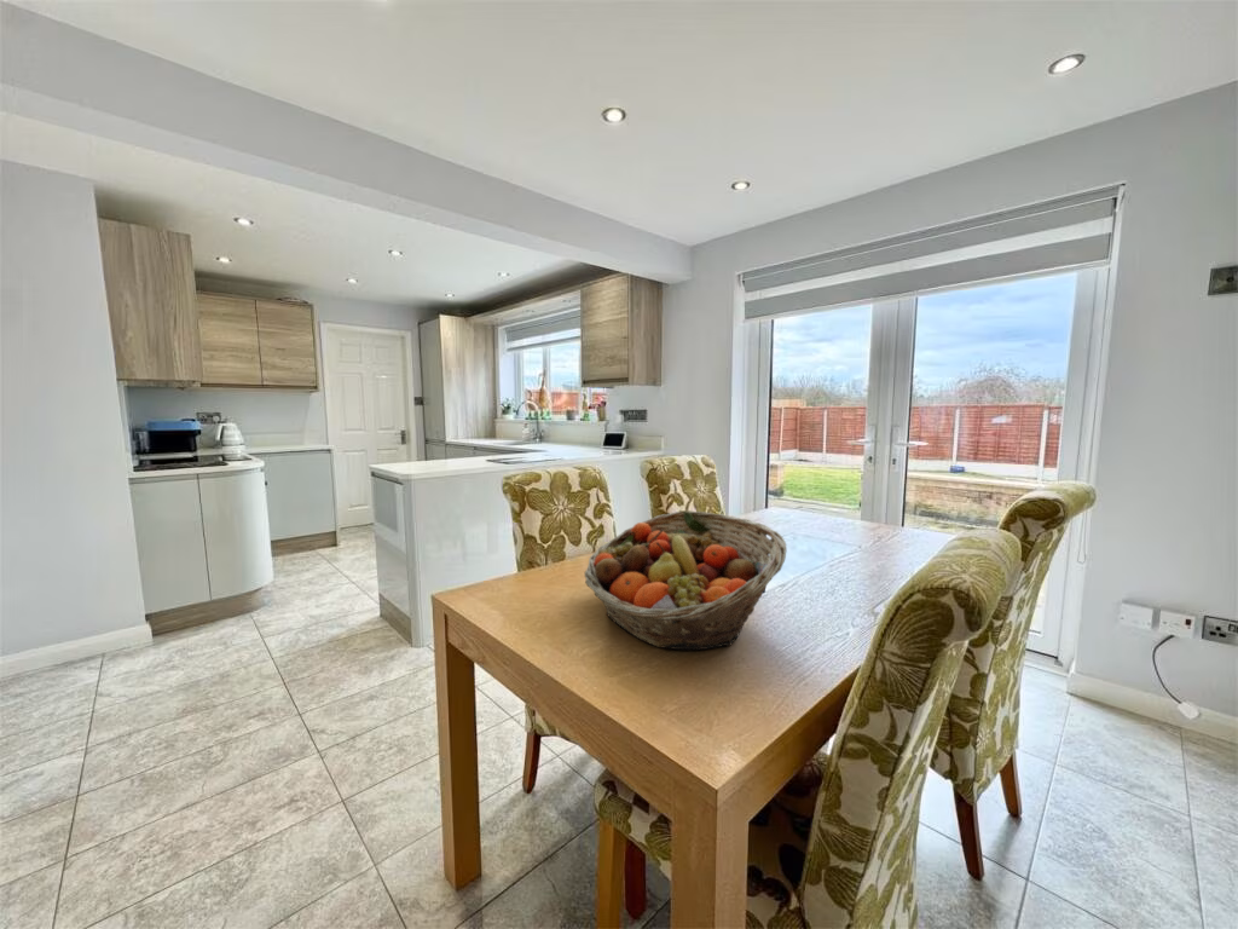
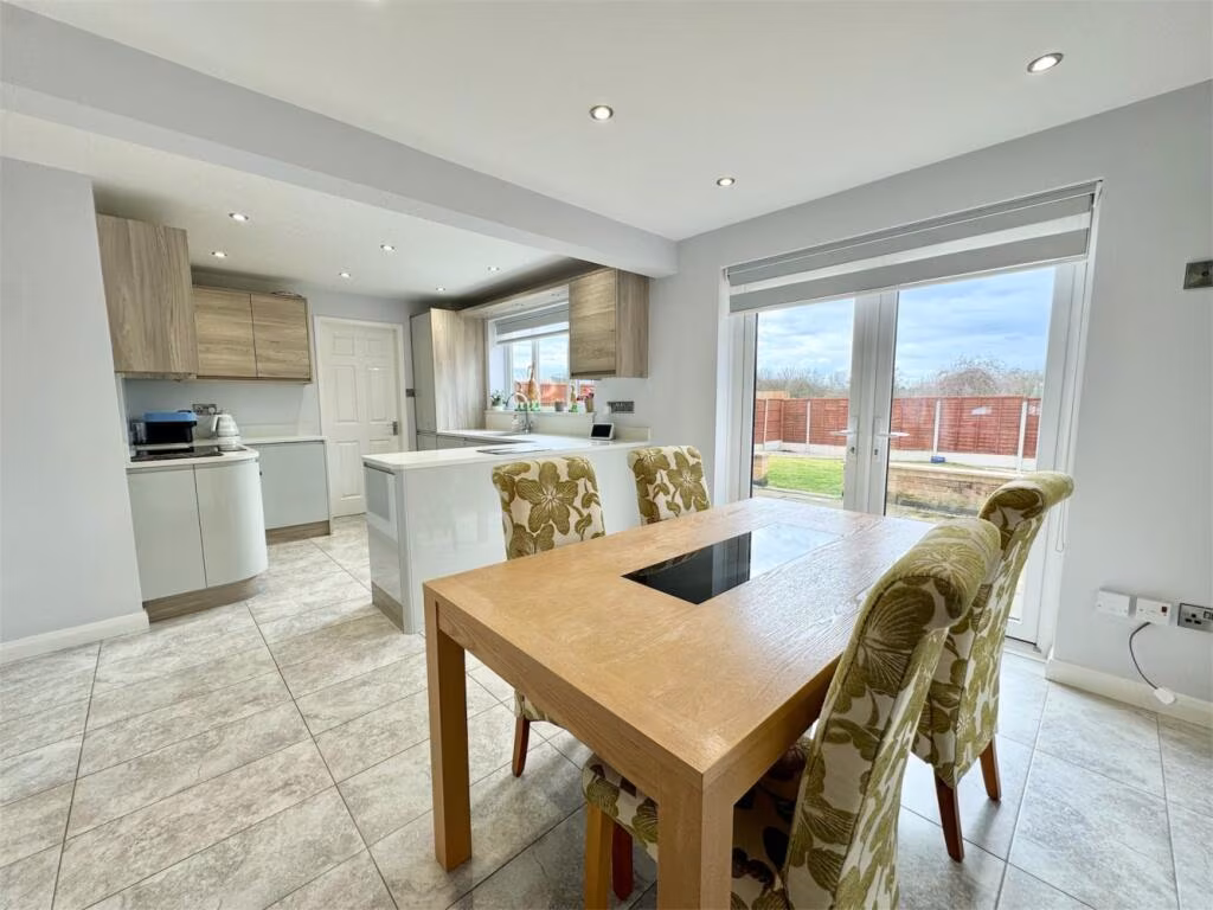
- fruit basket [583,509,788,651]
